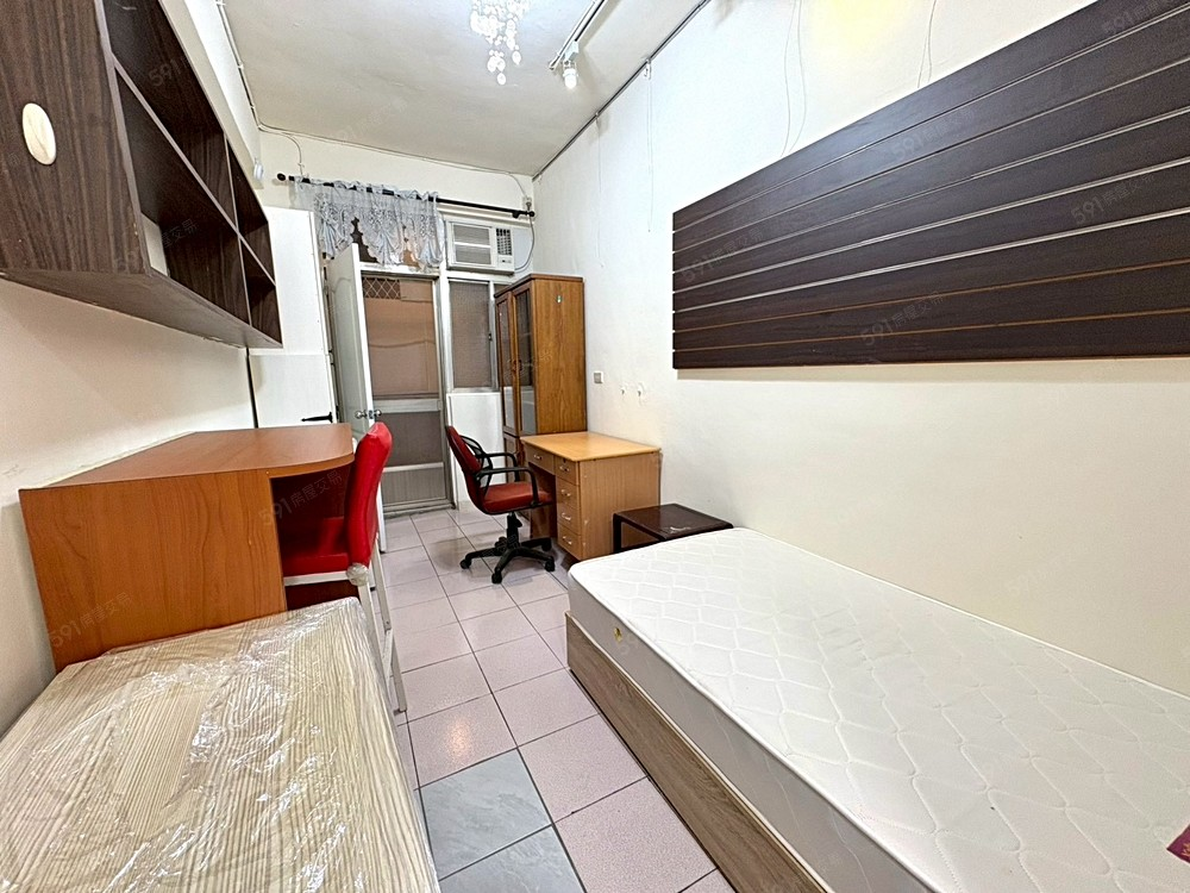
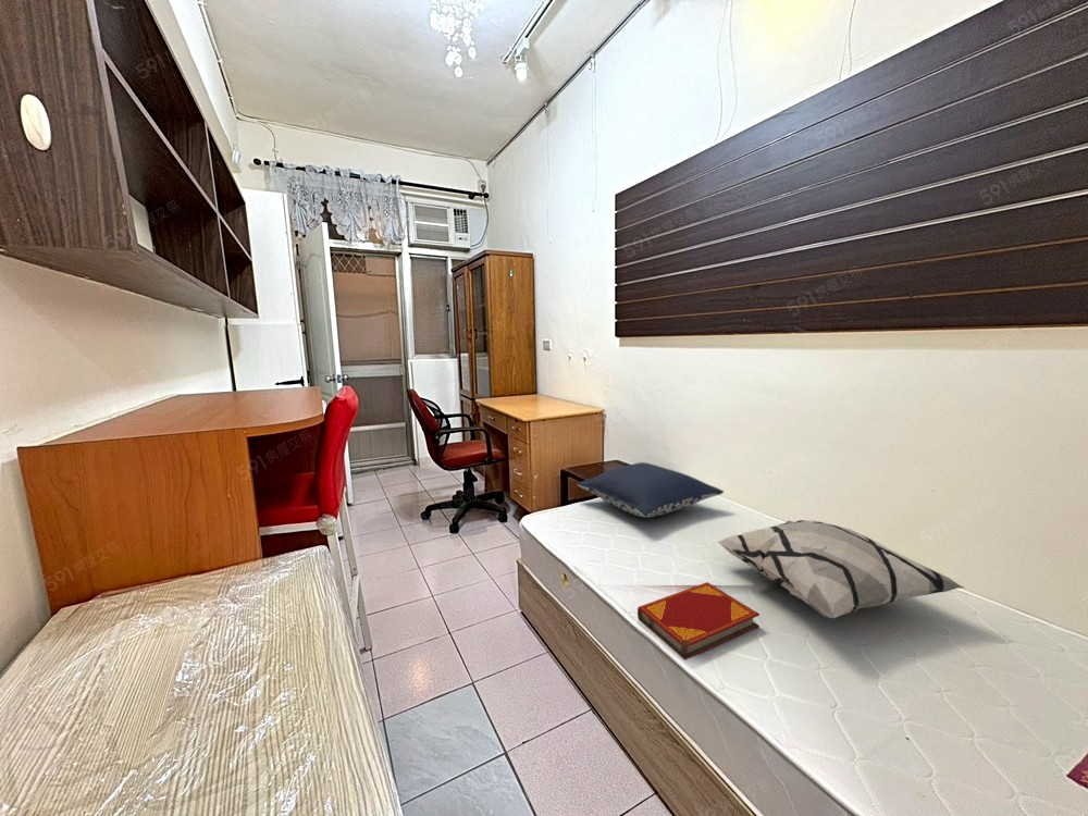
+ pillow [576,461,725,519]
+ decorative pillow [717,519,966,619]
+ hardback book [636,581,761,662]
